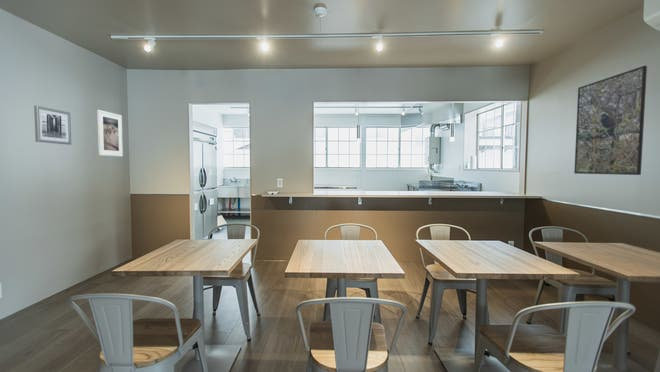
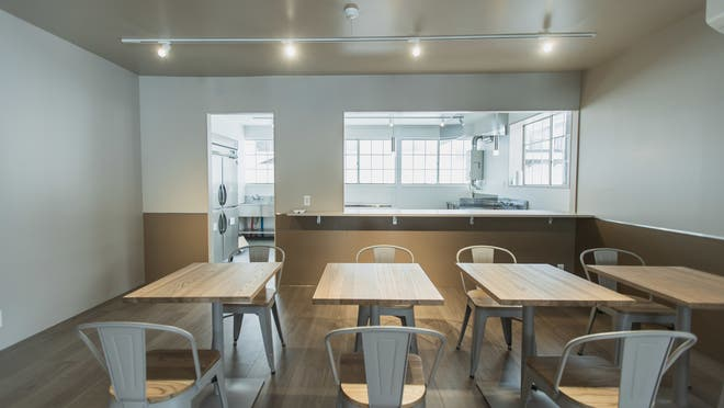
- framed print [573,65,648,176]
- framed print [96,109,124,158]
- wall art [33,105,72,146]
